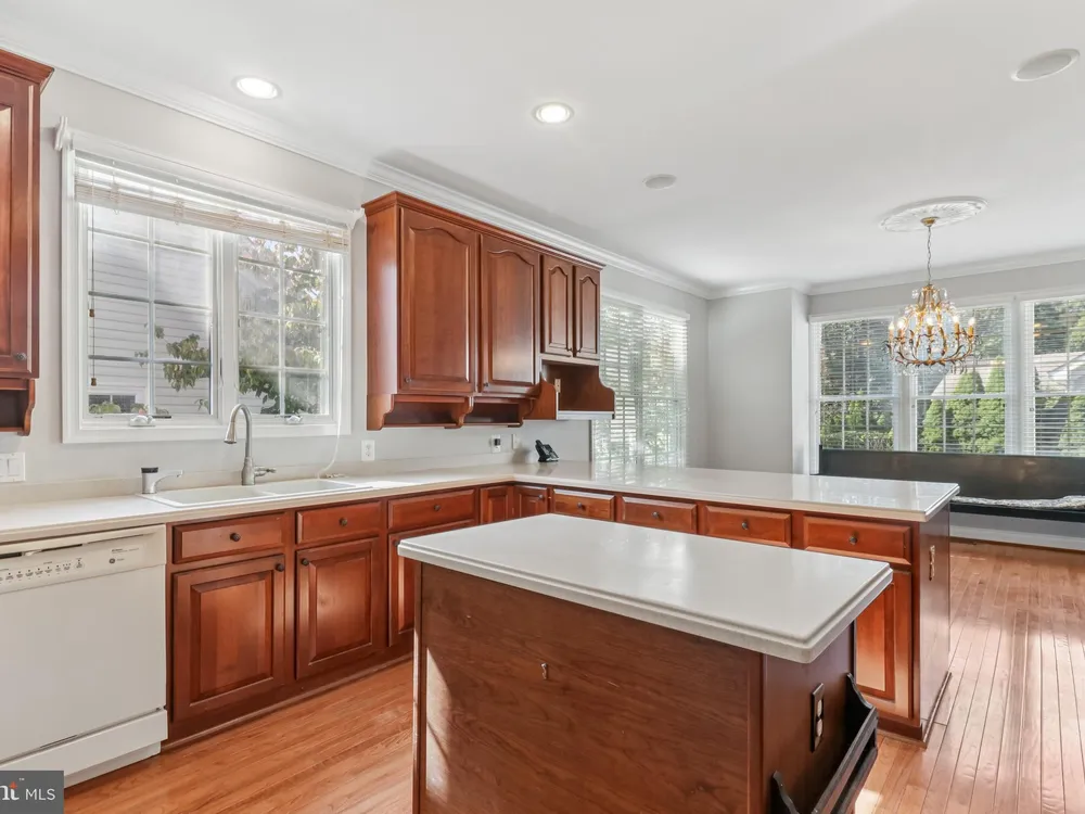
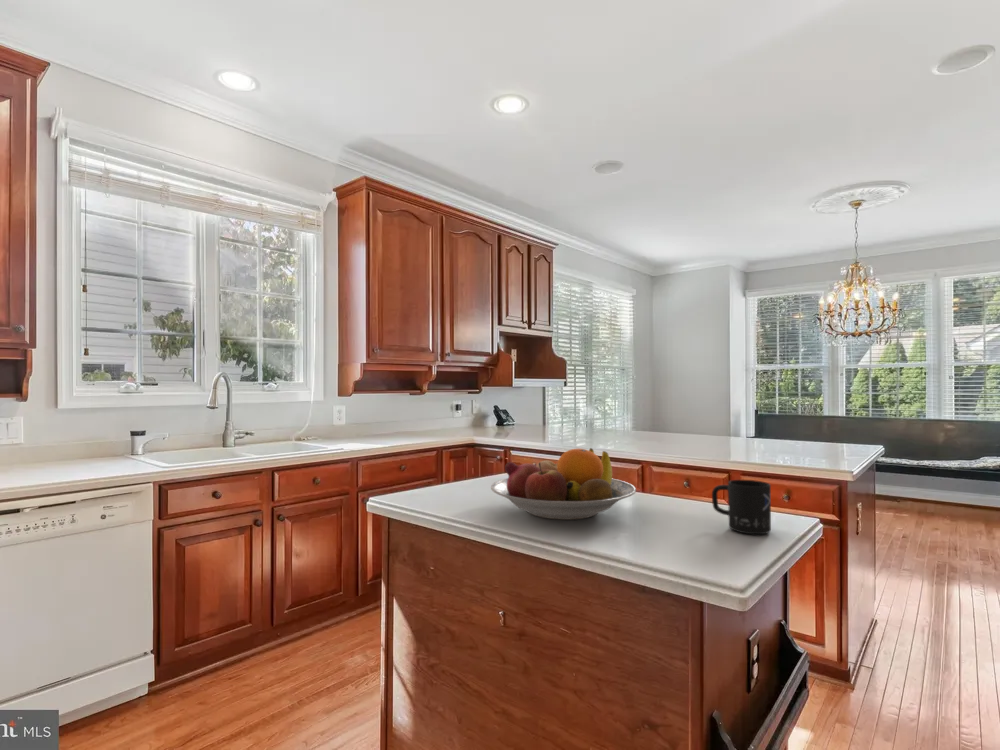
+ fruit bowl [490,447,637,521]
+ mug [711,479,772,535]
